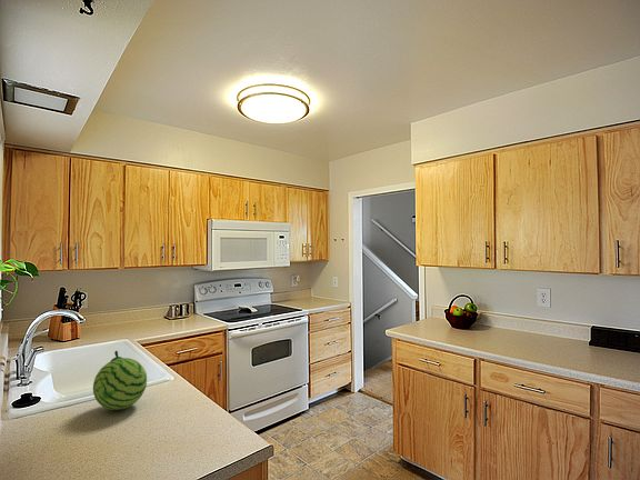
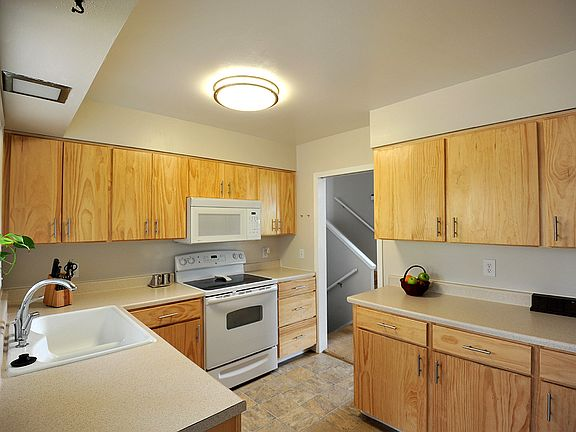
- fruit [92,350,148,411]
